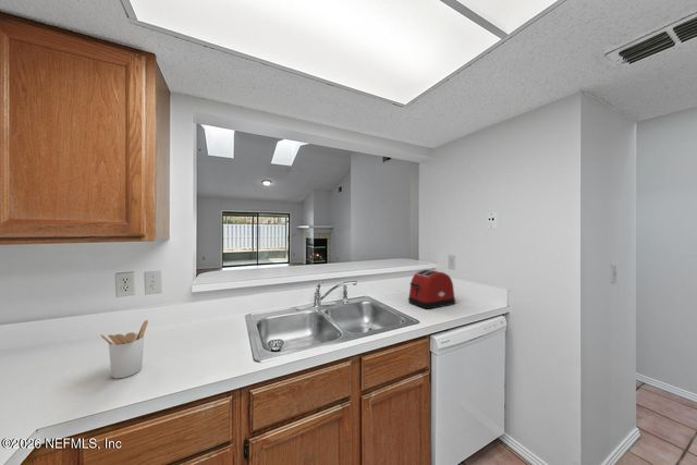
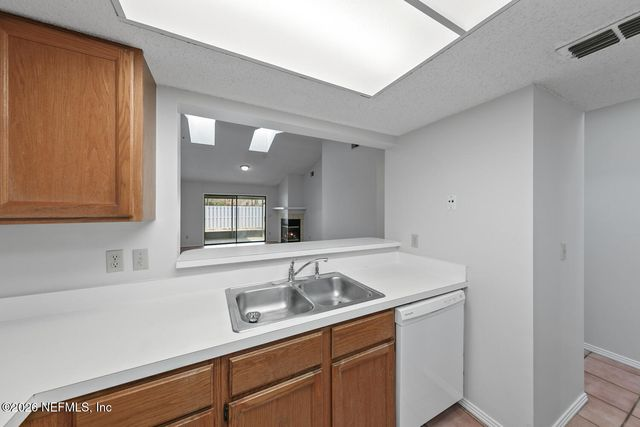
- utensil holder [99,319,149,379]
- toaster [407,269,456,310]
